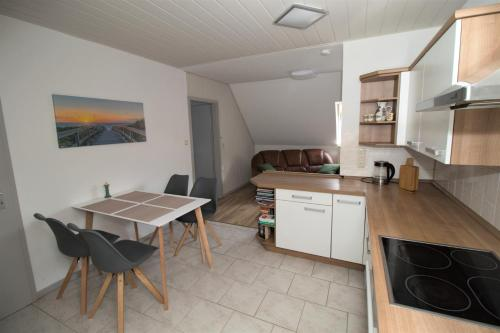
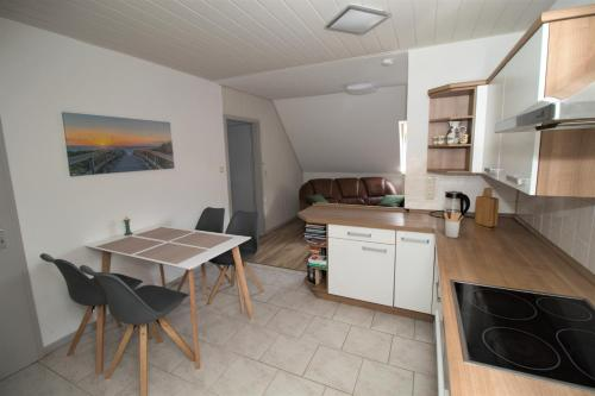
+ utensil holder [443,210,464,239]
